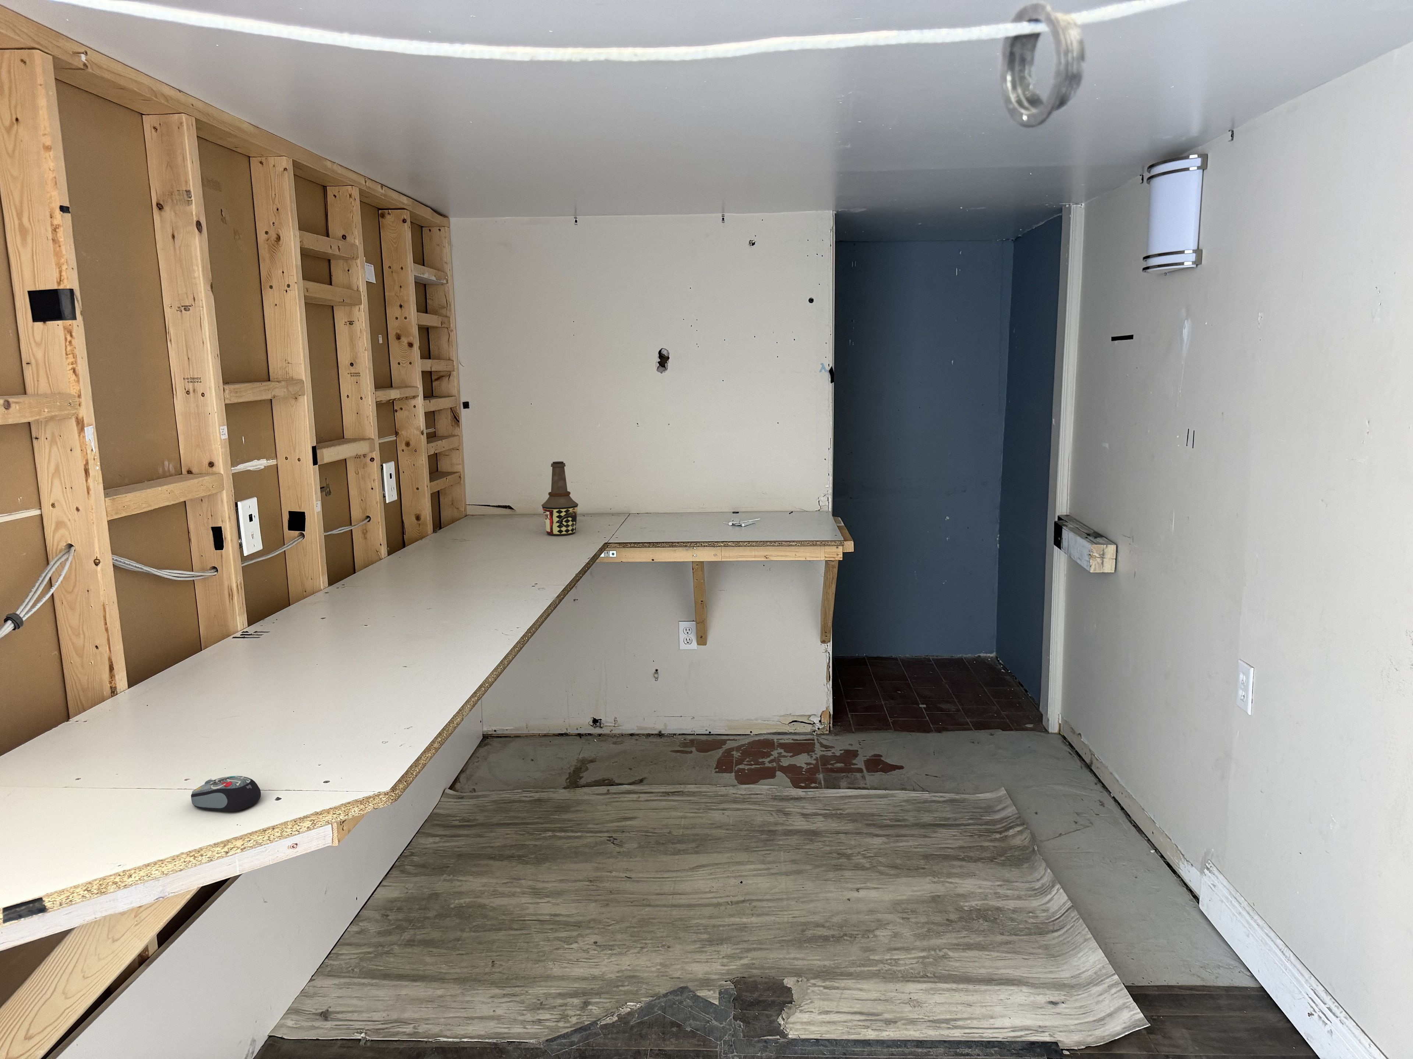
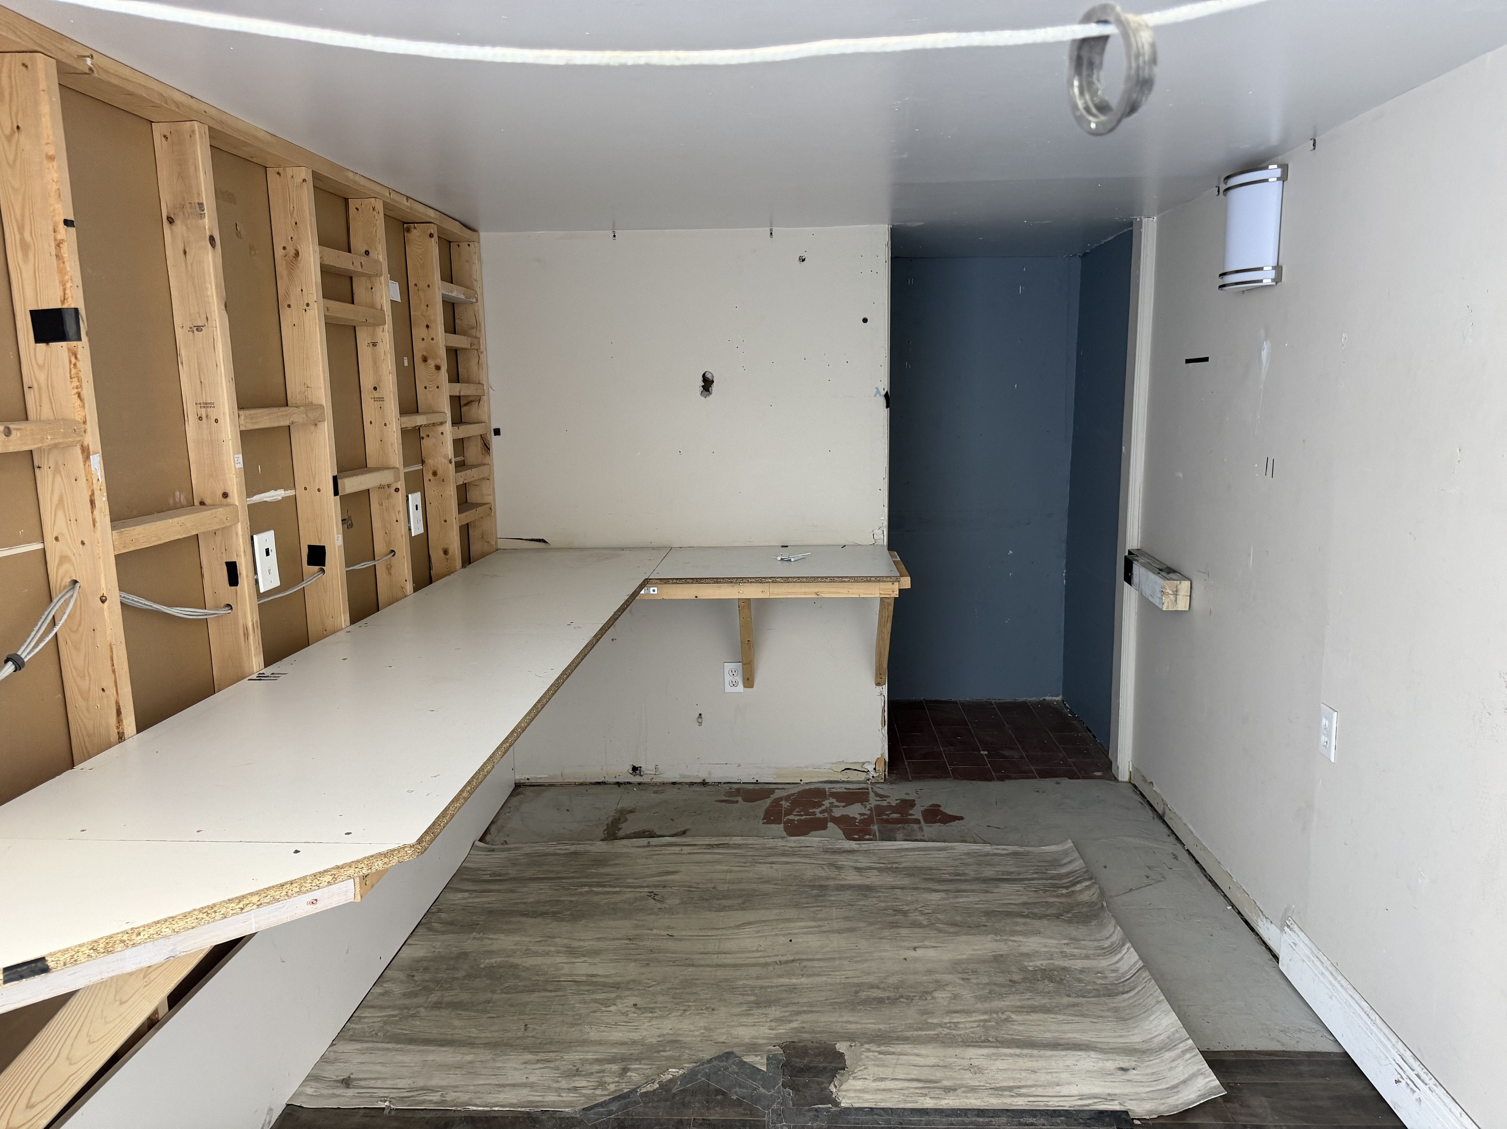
- bottle [541,462,579,536]
- computer mouse [190,775,261,812]
